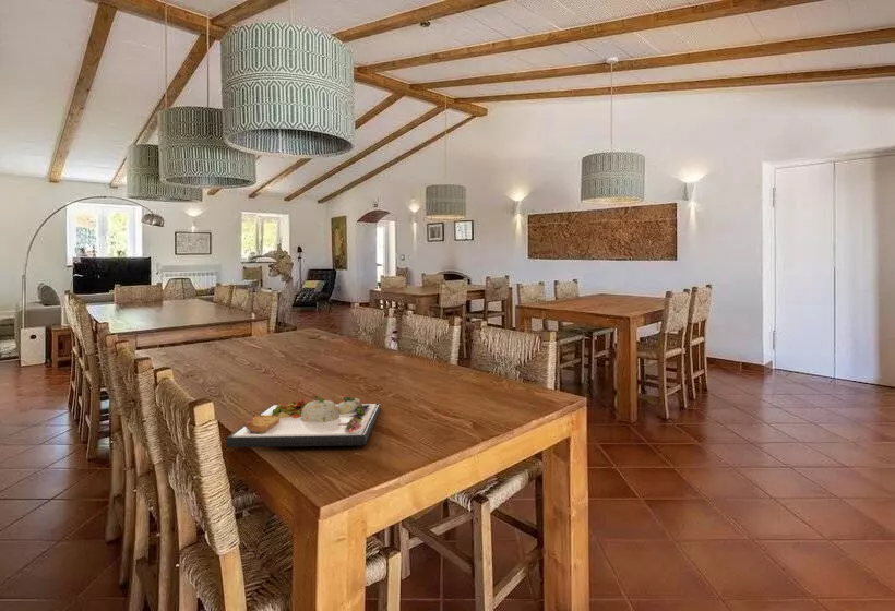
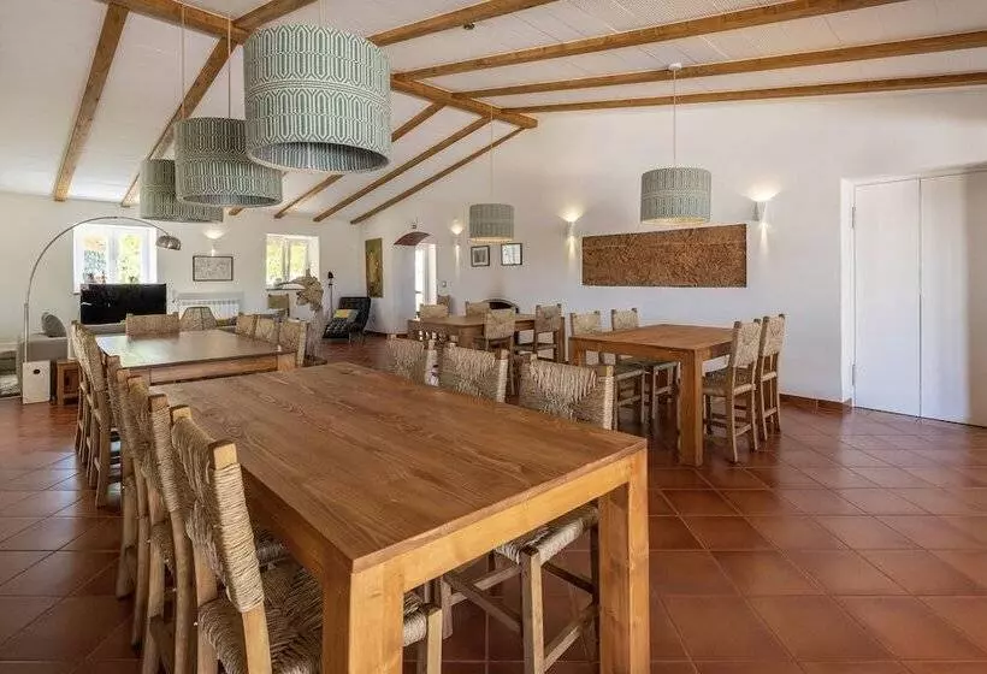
- dinner plate [225,395,381,448]
